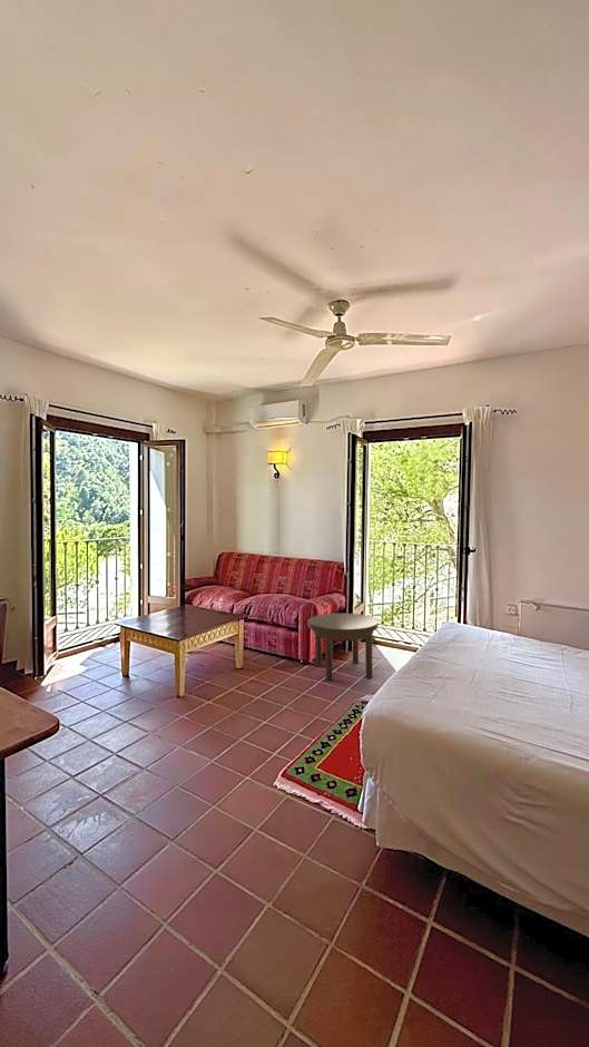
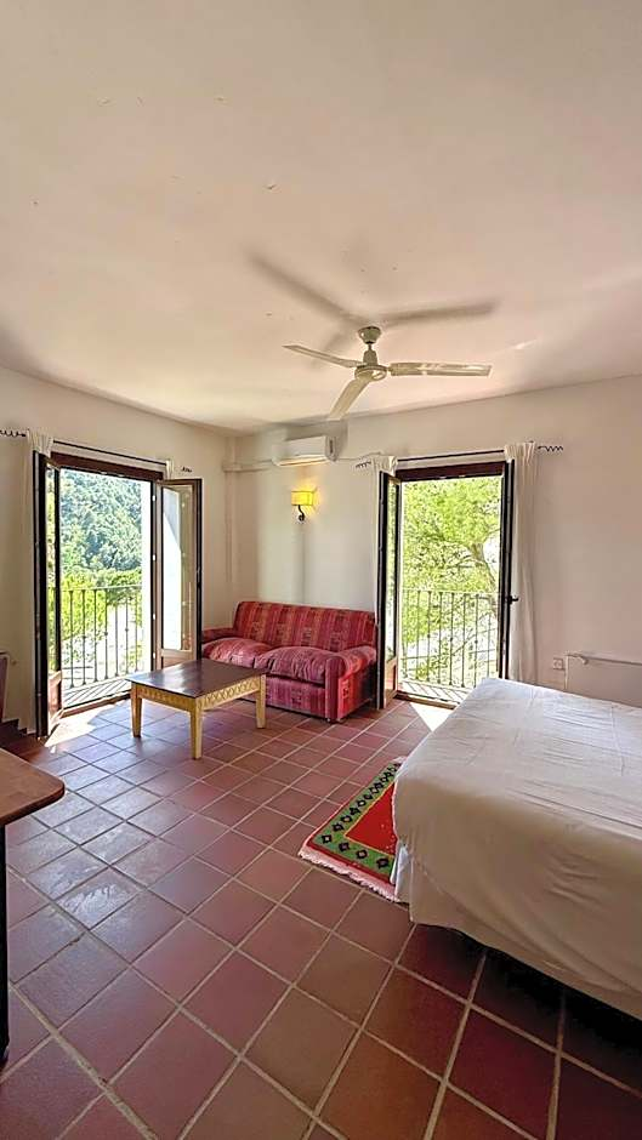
- side table [307,613,379,682]
